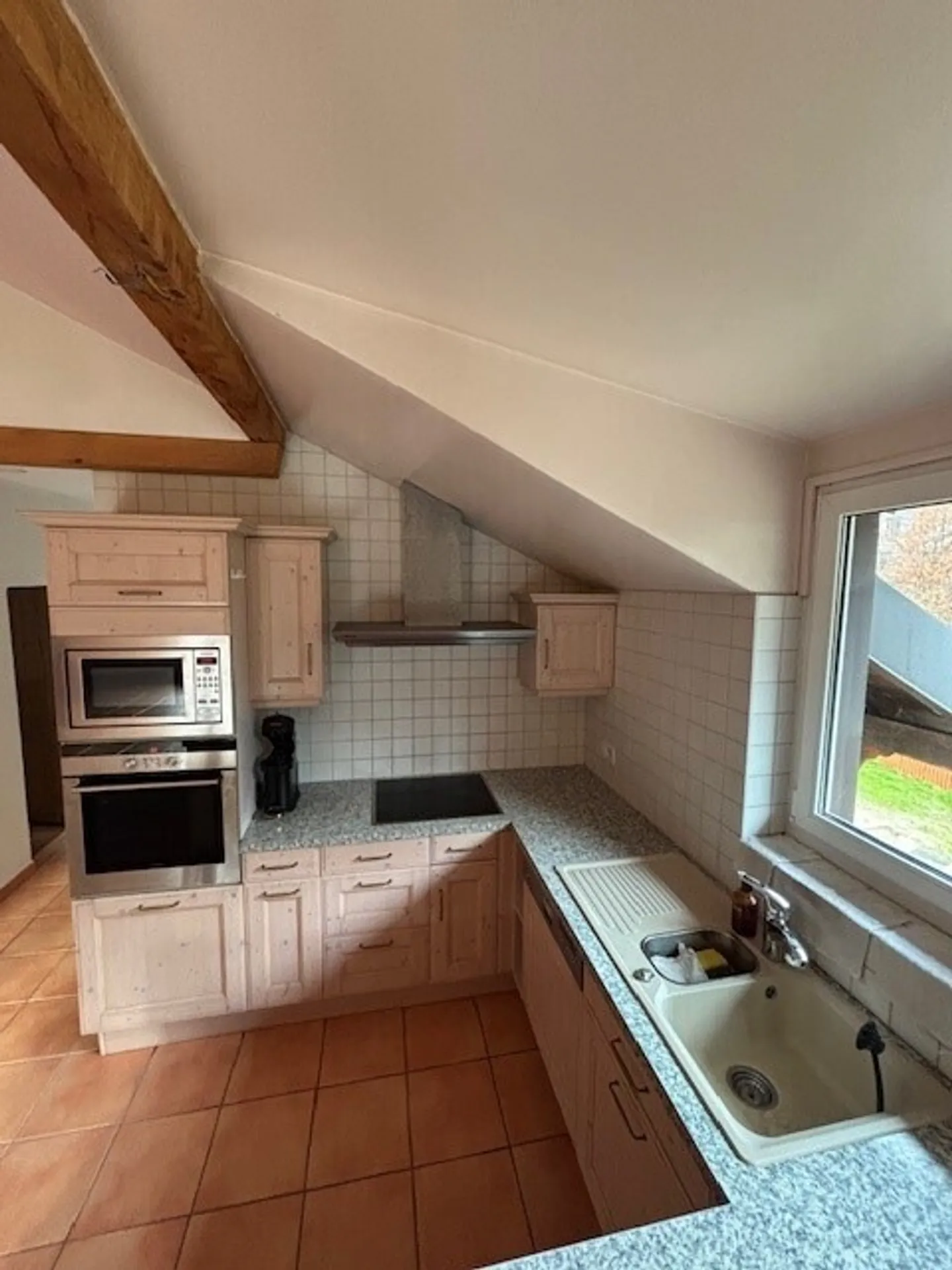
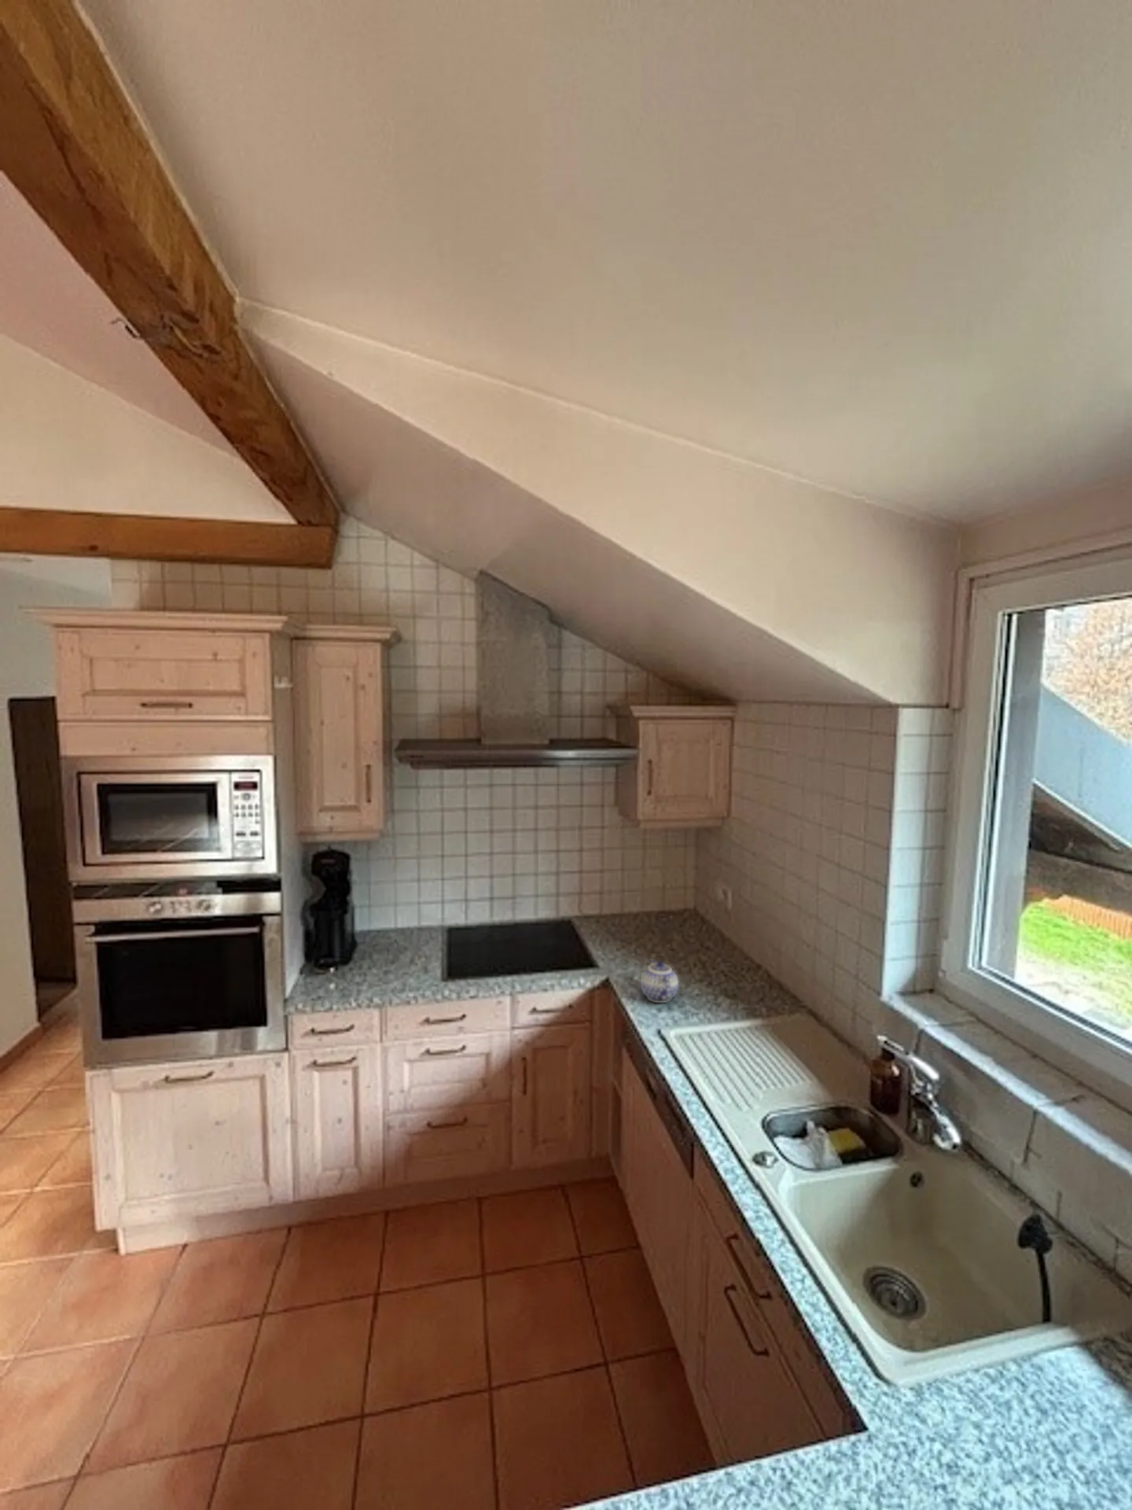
+ teapot [640,958,679,1003]
